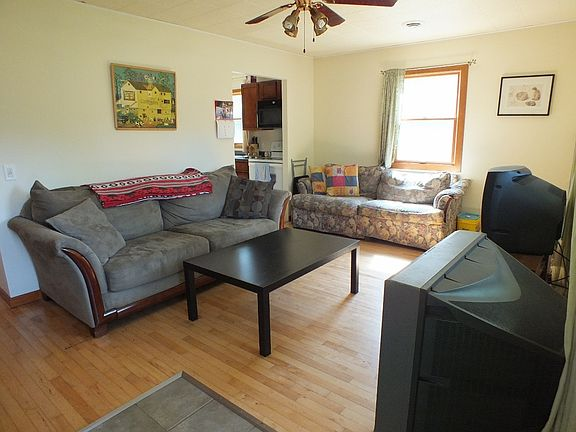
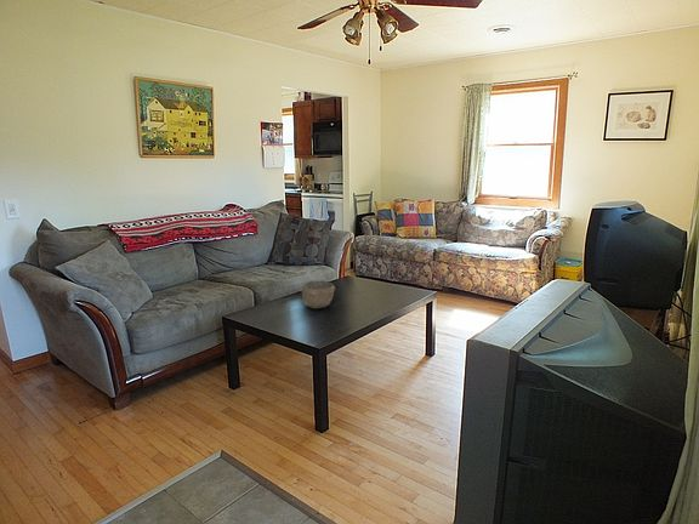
+ bowl [301,280,336,309]
